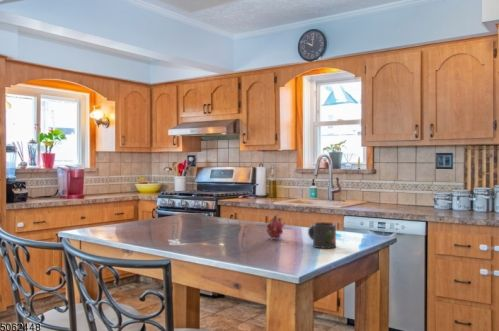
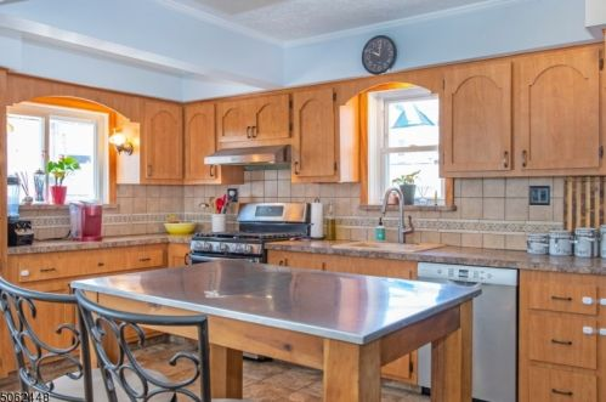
- fruit [265,213,286,240]
- mug [307,221,337,249]
